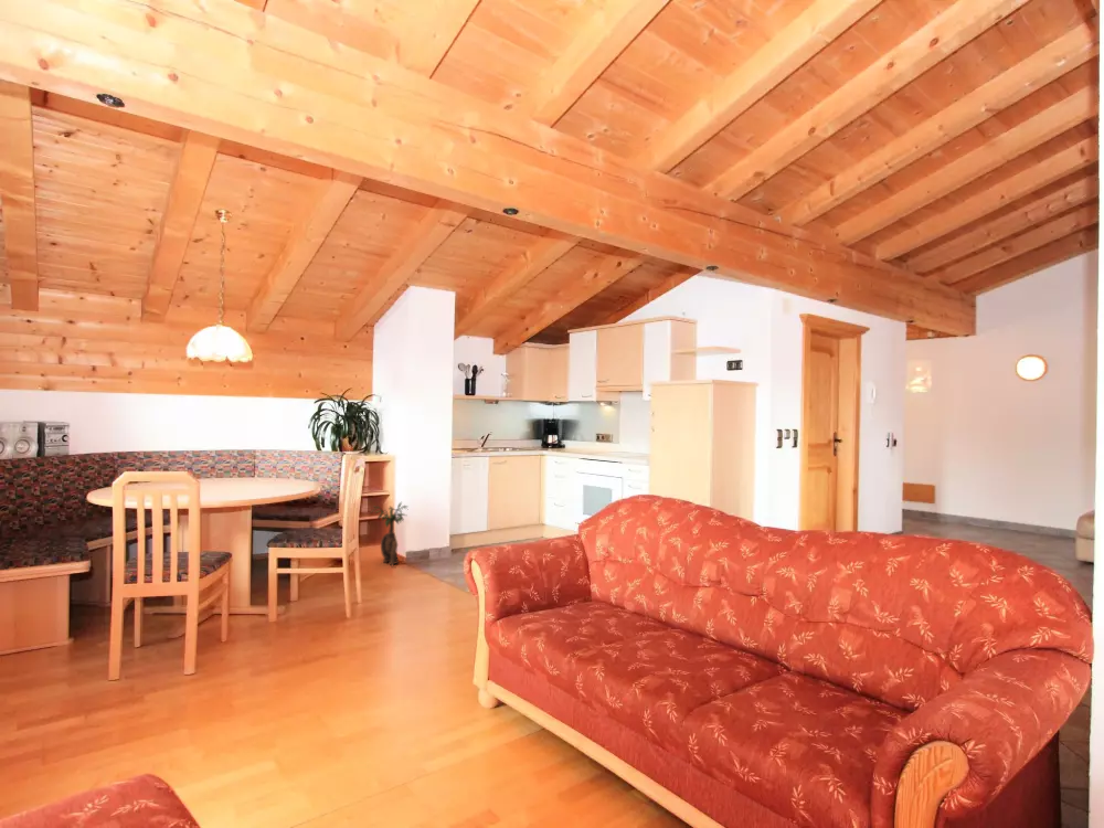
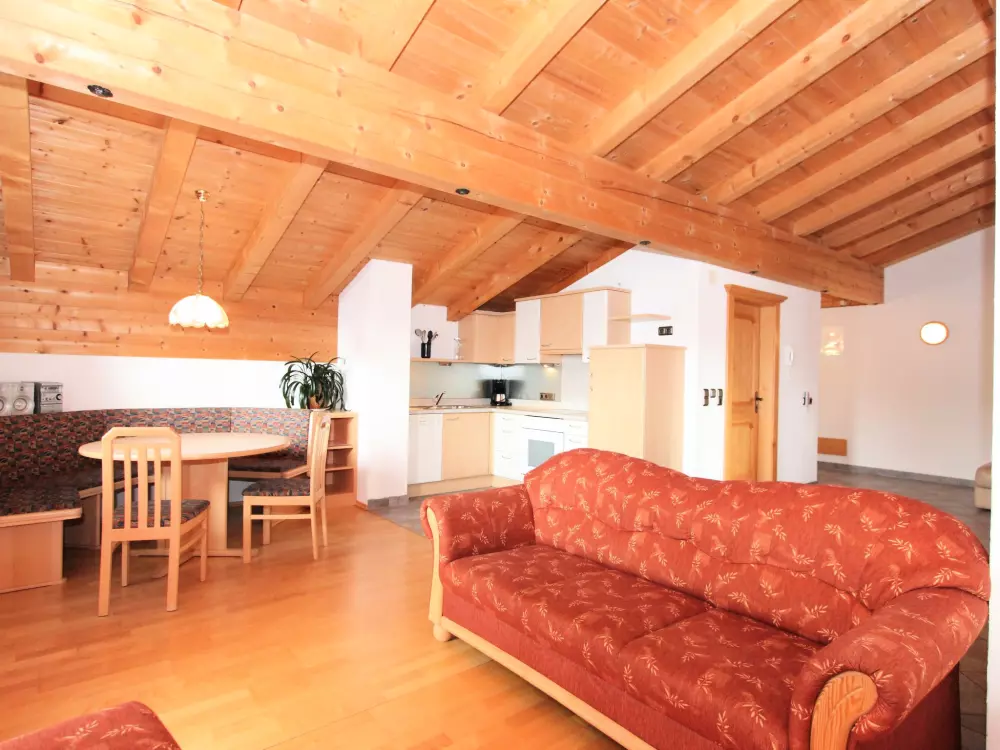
- decorative plant [370,501,410,569]
